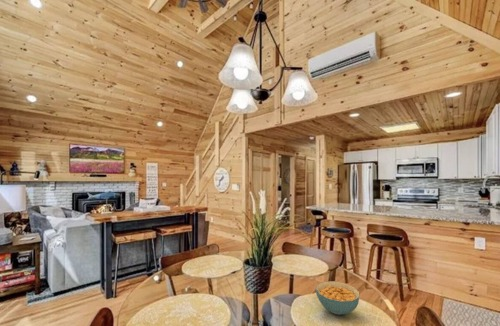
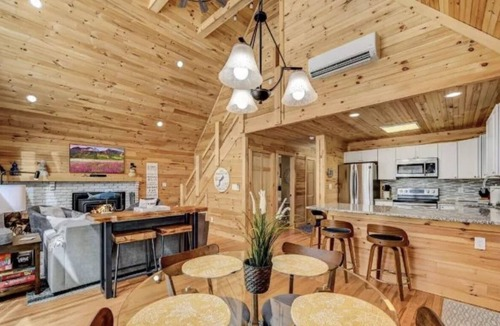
- cereal bowl [315,280,361,316]
